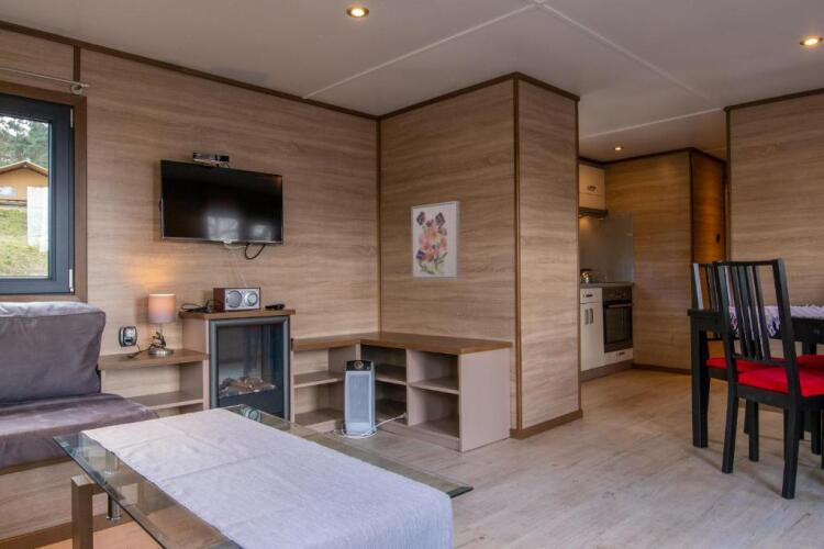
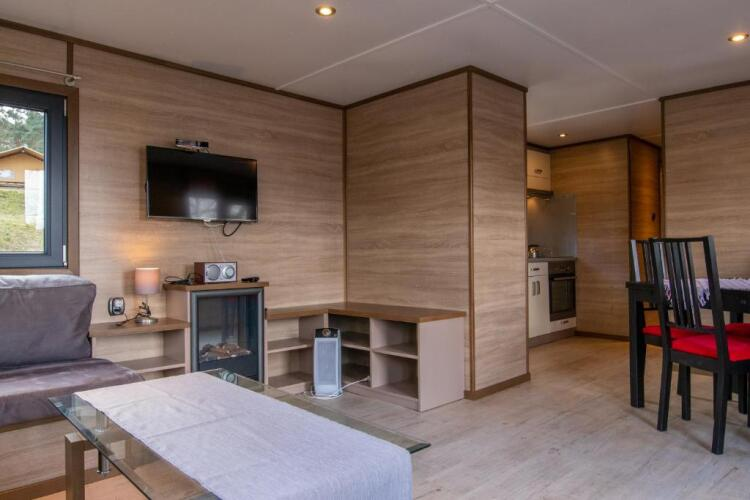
- wall art [410,200,461,281]
